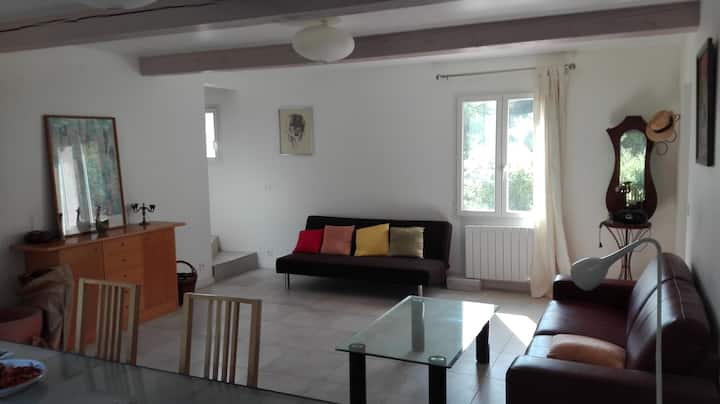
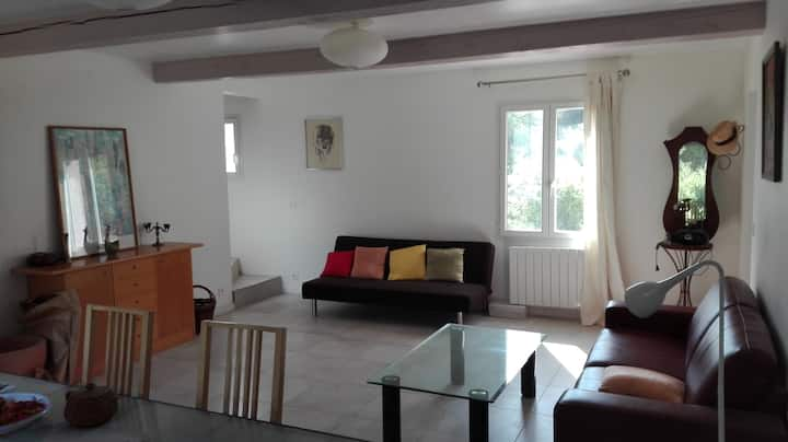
+ teapot [62,382,121,428]
